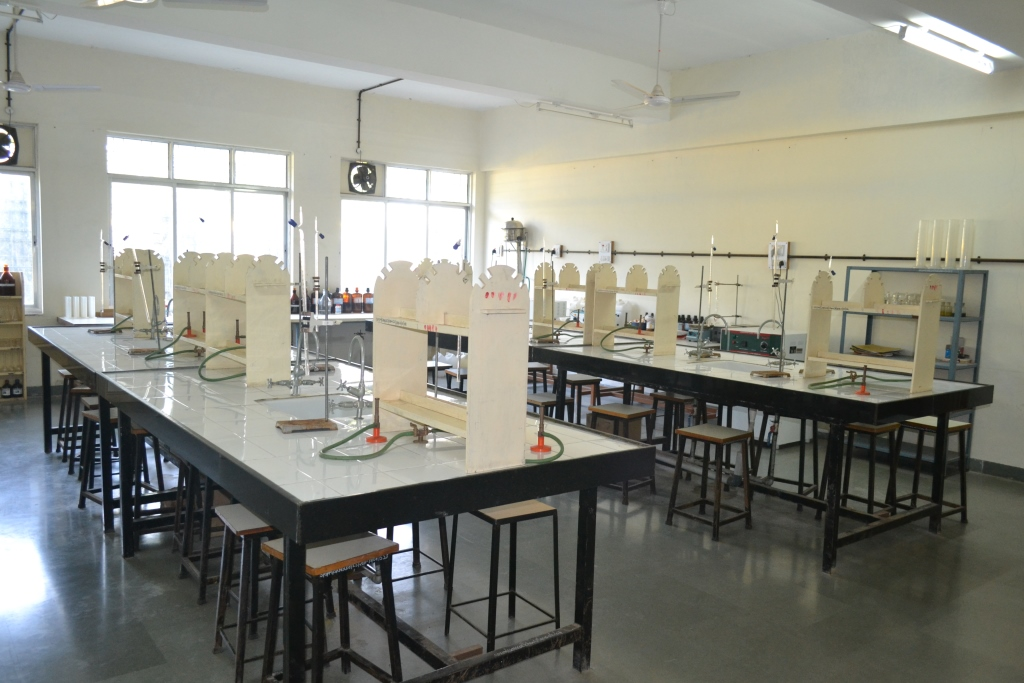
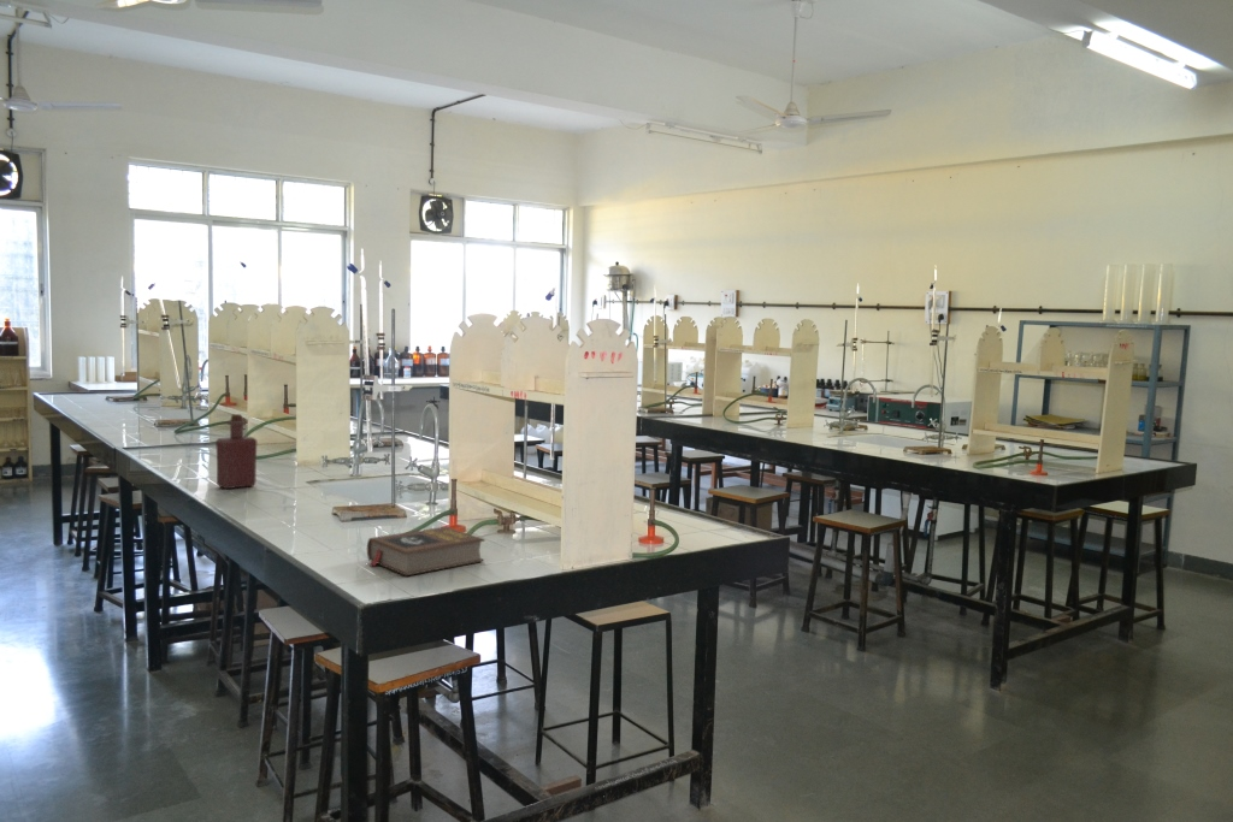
+ bottle [214,413,258,490]
+ book [366,526,486,576]
